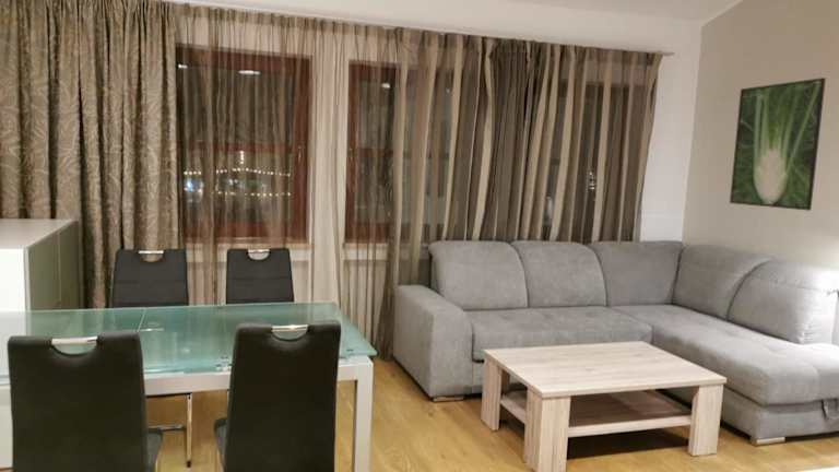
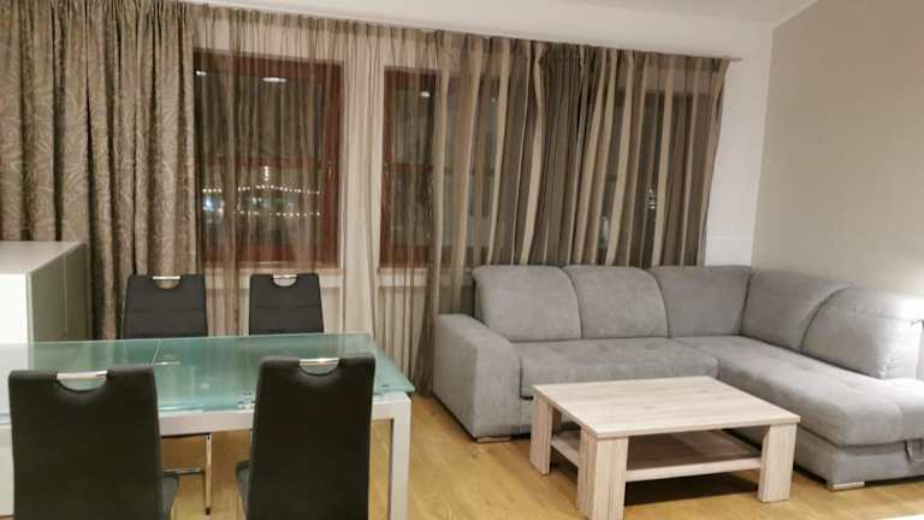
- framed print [729,76,827,212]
